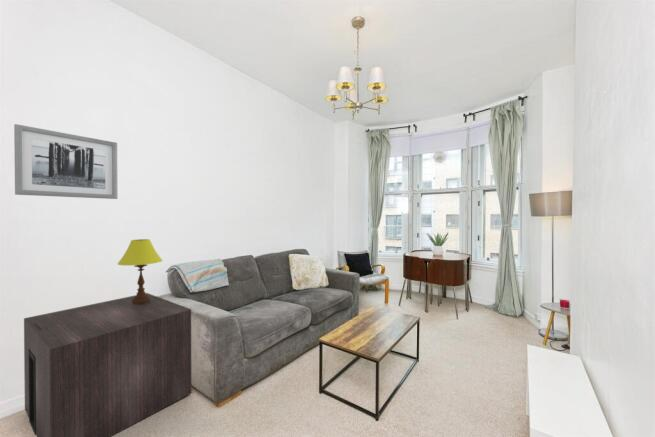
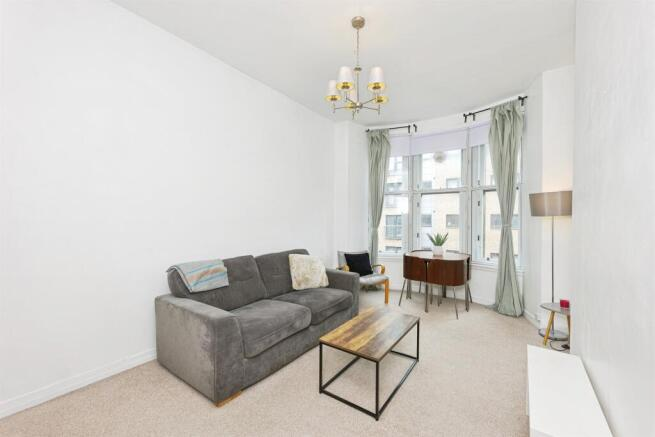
- table lamp [117,238,164,304]
- storage cabinet [23,292,193,437]
- wall art [13,123,119,200]
